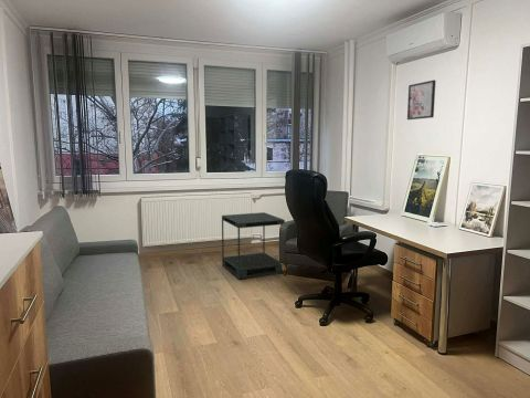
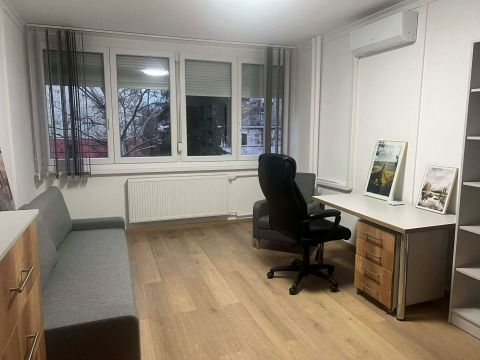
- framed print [406,78,437,121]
- side table [221,211,286,280]
